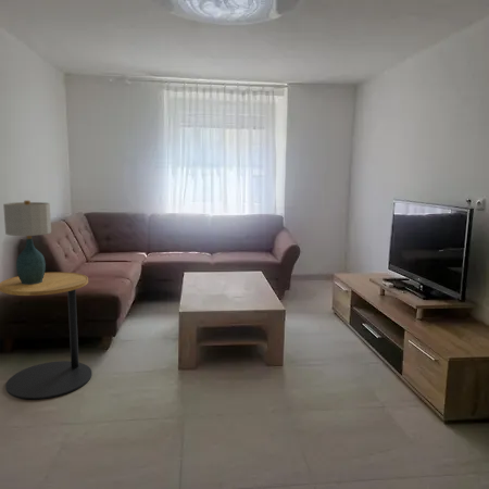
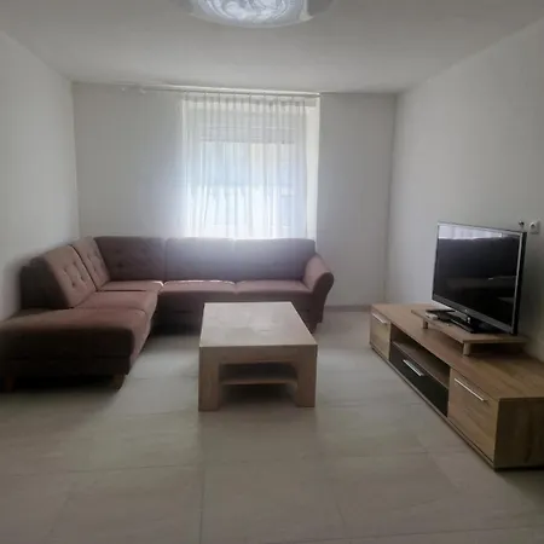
- table lamp [2,199,52,285]
- side table [0,271,93,401]
